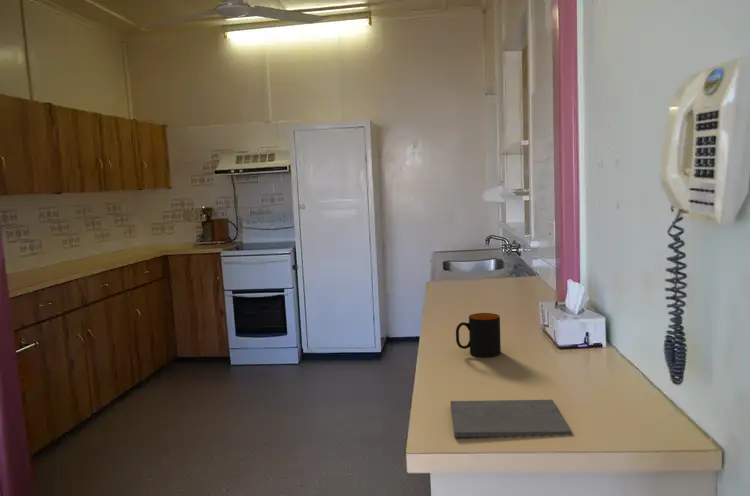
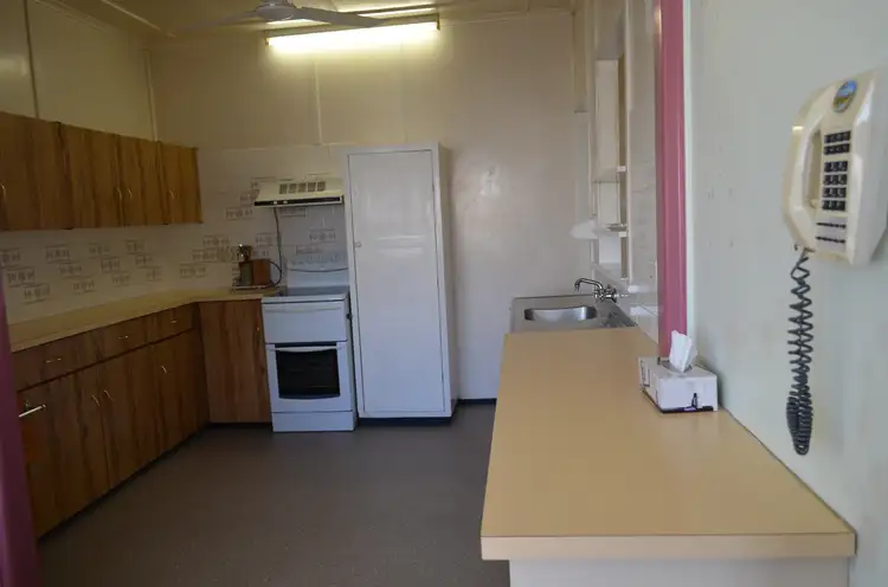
- notepad [450,398,572,439]
- mug [455,312,502,359]
